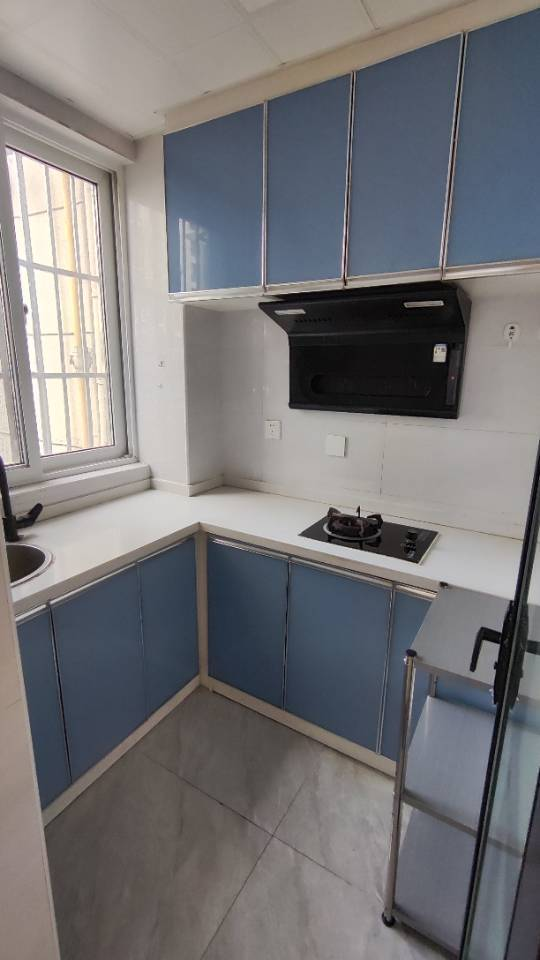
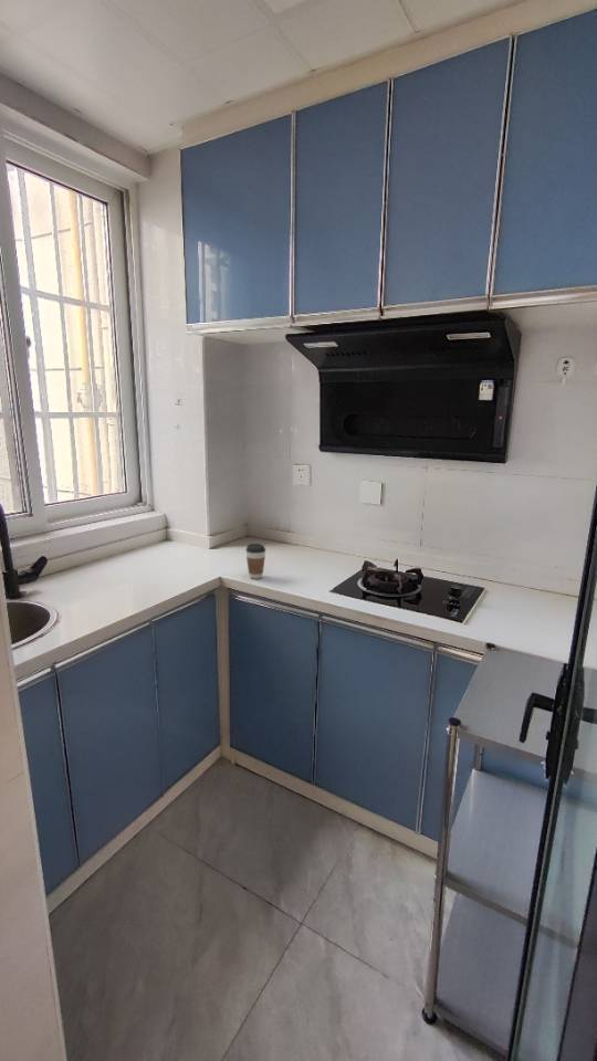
+ coffee cup [244,543,266,580]
